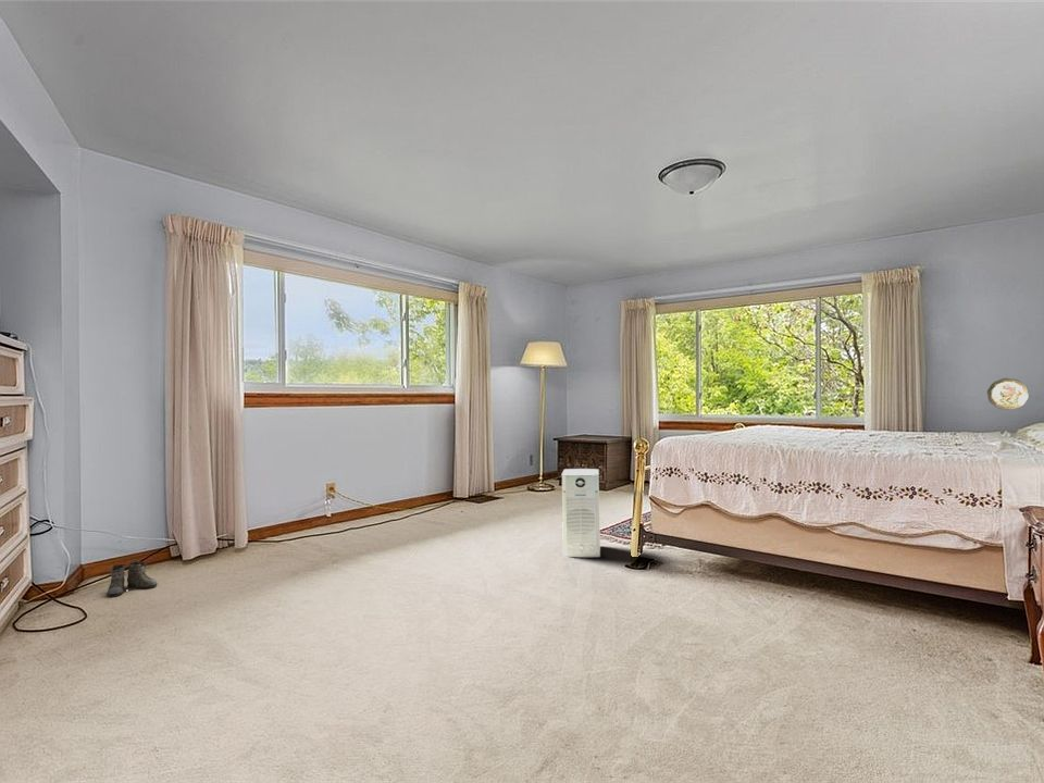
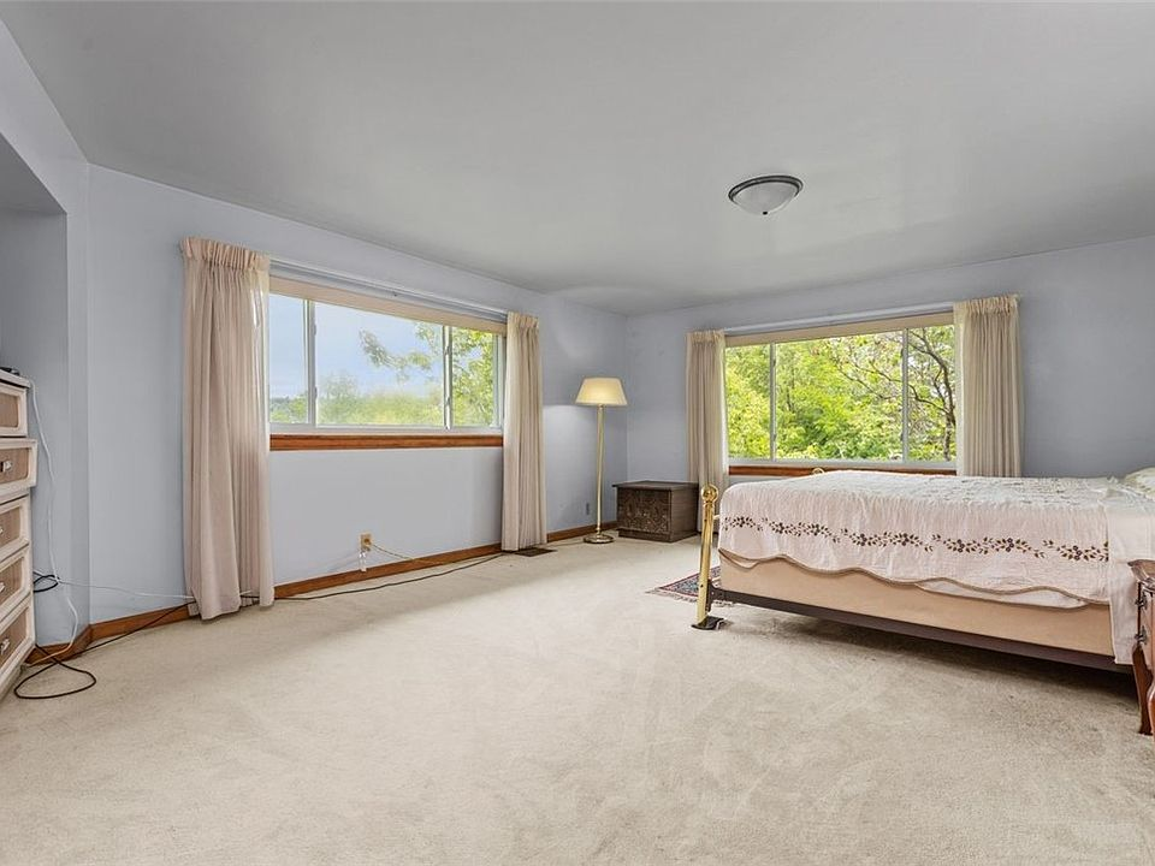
- air purifier [561,468,601,558]
- decorative plate [986,377,1030,411]
- boots [100,560,159,598]
